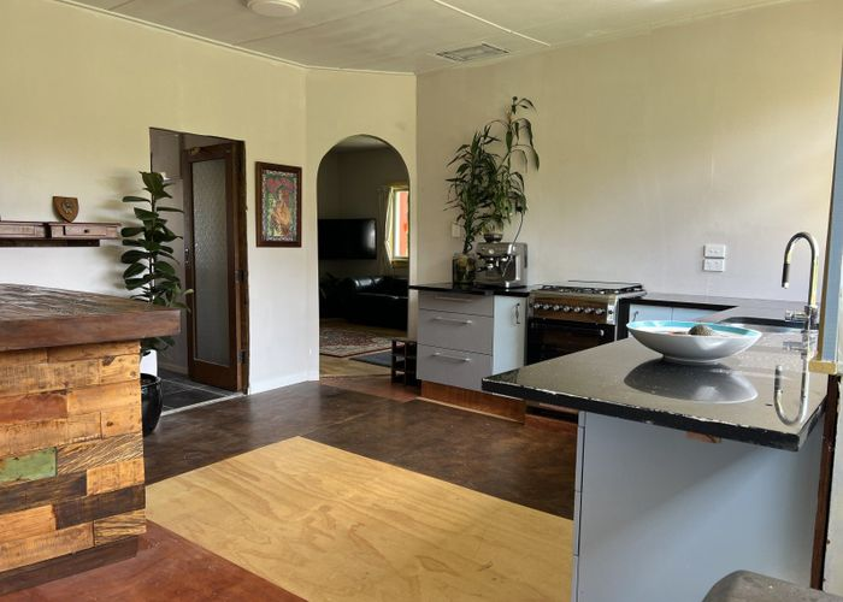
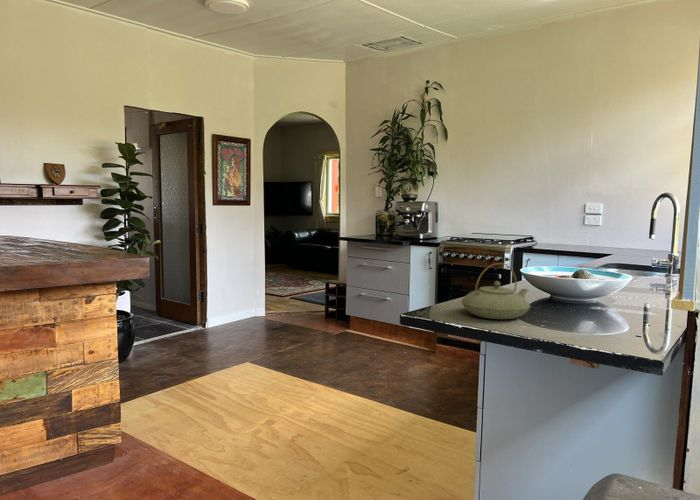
+ teapot [460,262,532,320]
